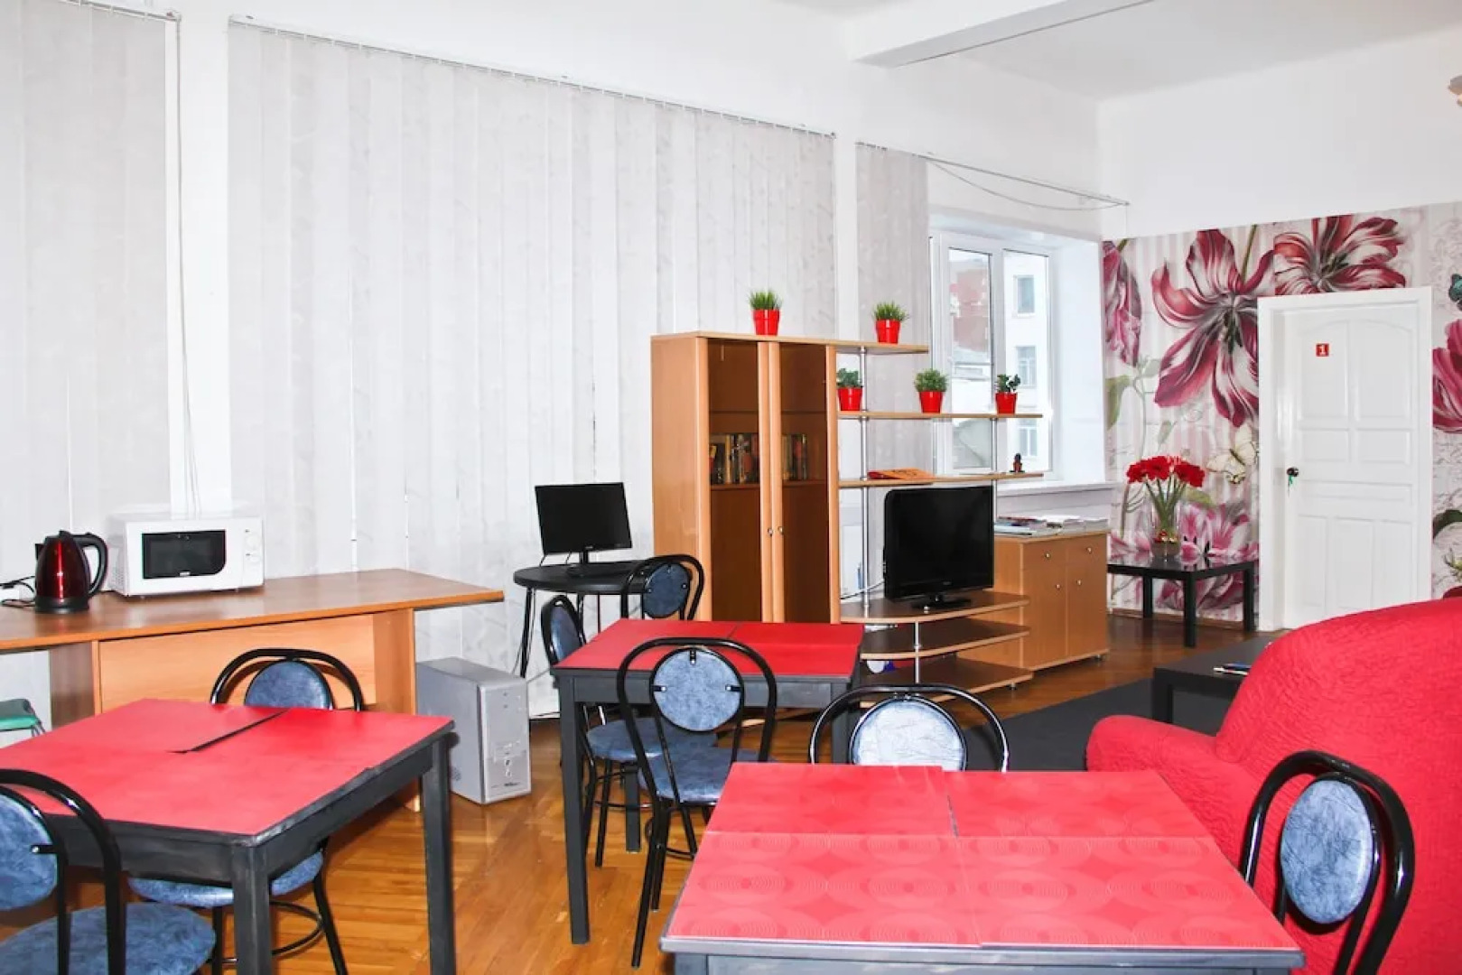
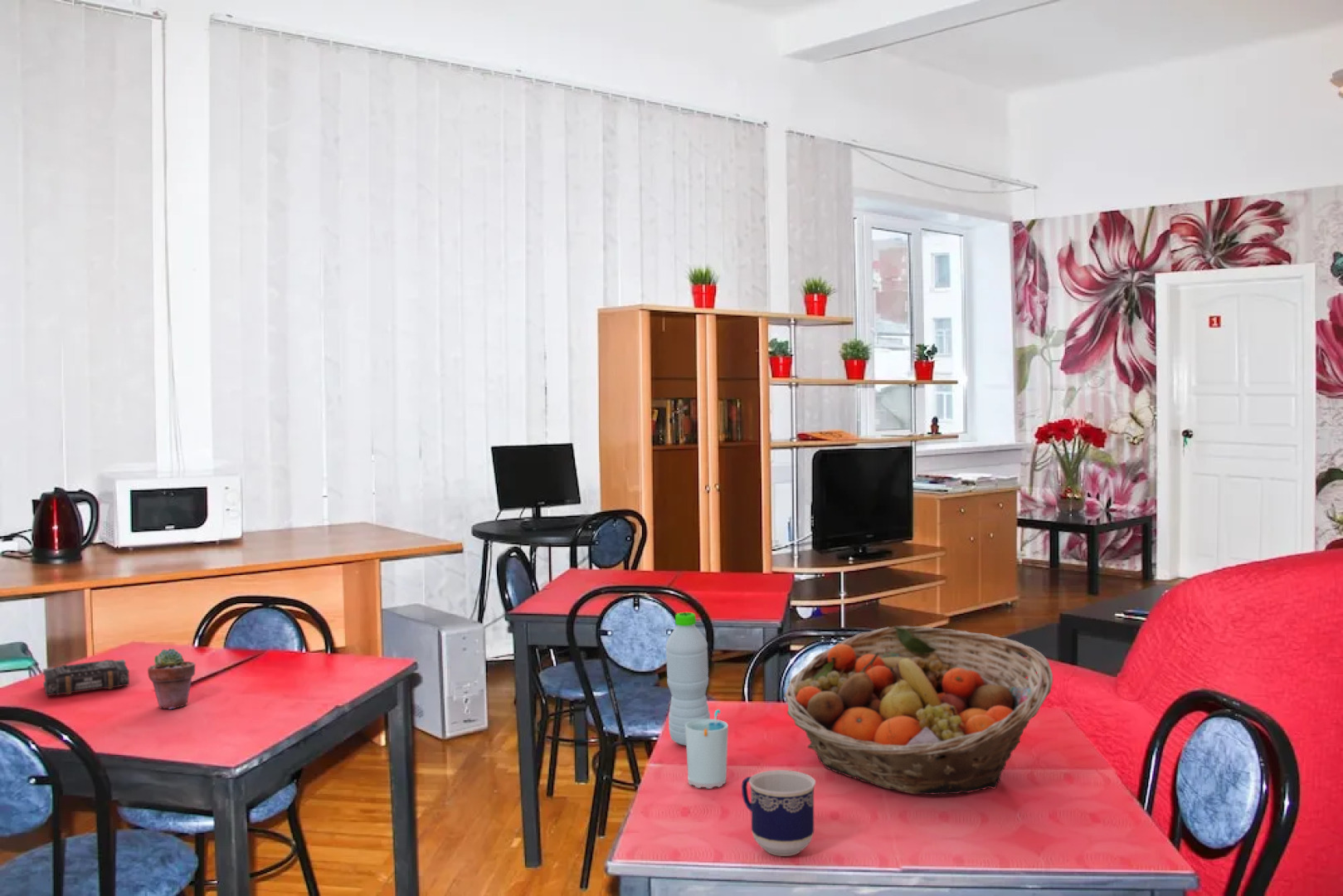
+ potted succulent [147,648,196,710]
+ cup [741,769,816,857]
+ cup [685,709,729,789]
+ book [42,659,130,697]
+ fruit basket [783,625,1054,796]
+ water bottle [664,611,711,747]
